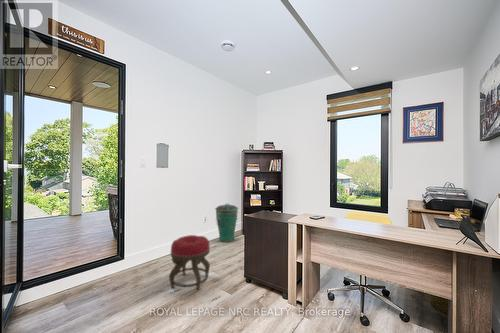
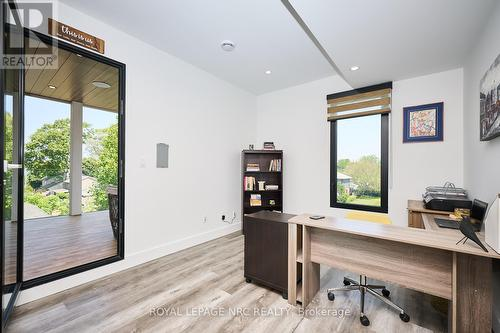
- stool [168,234,211,291]
- trash can [214,202,239,243]
